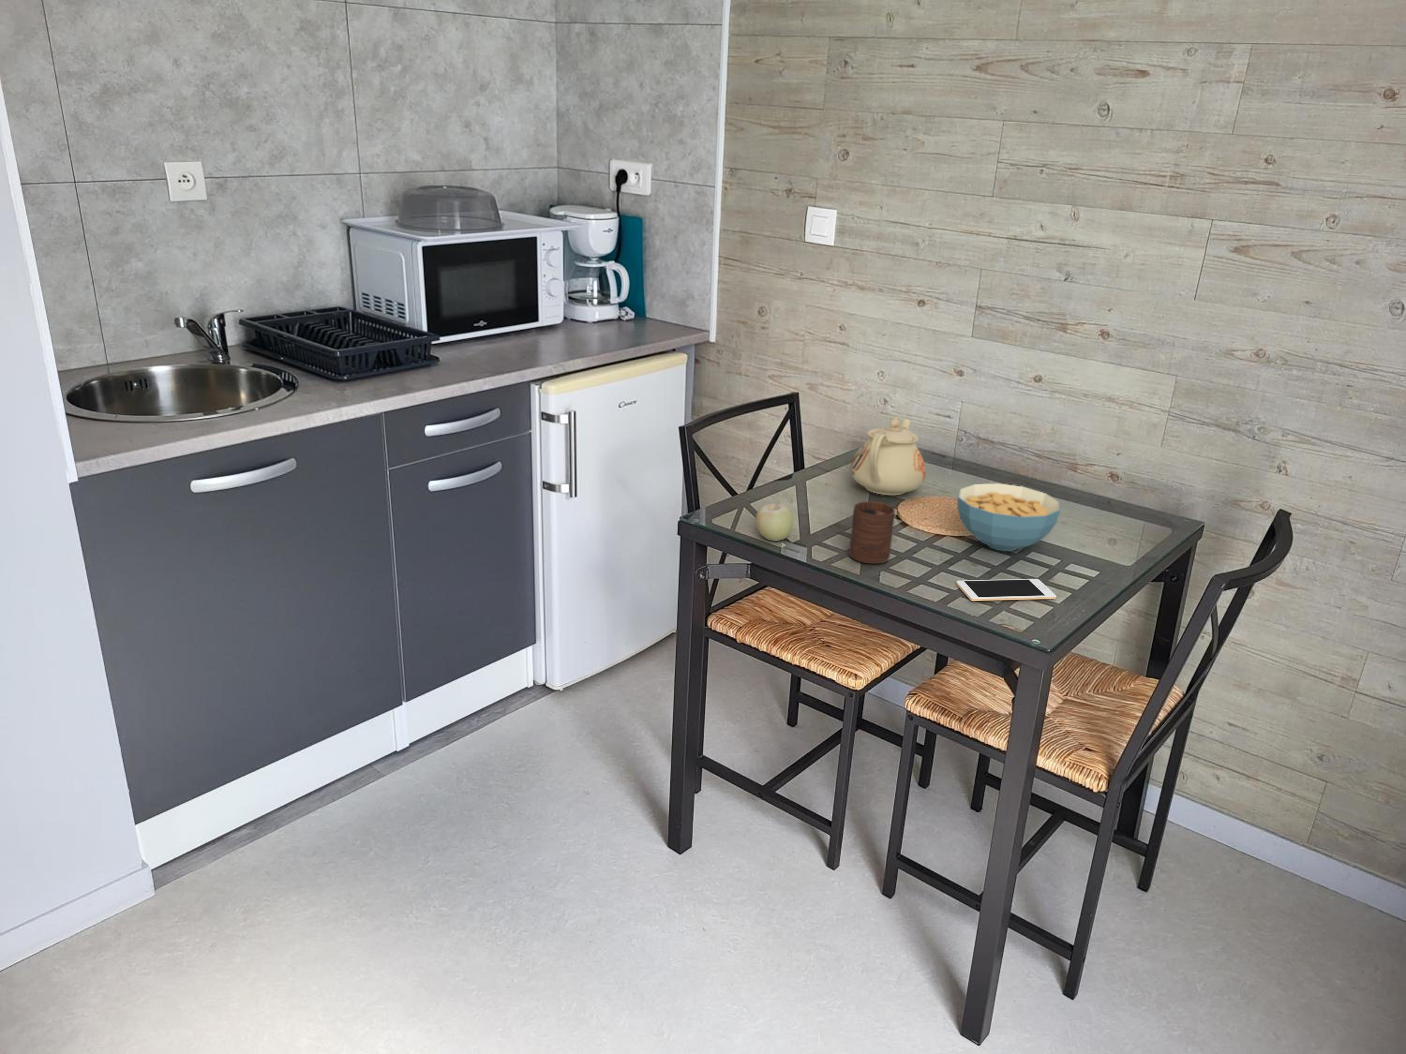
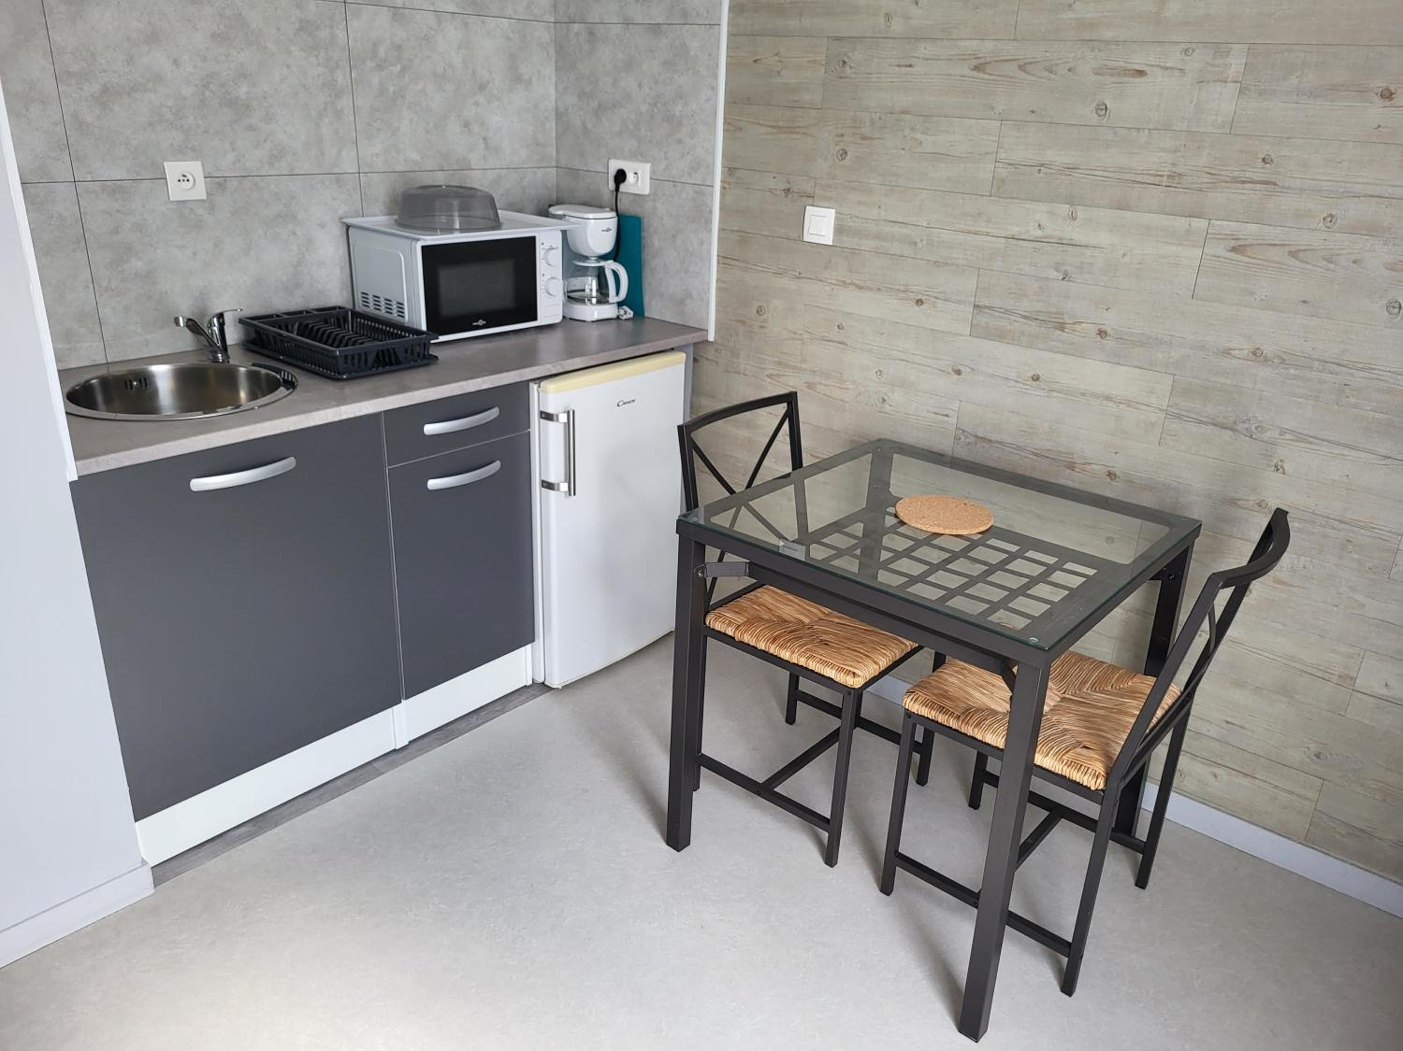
- fruit [755,499,794,541]
- cell phone [955,579,1057,601]
- cup [849,500,896,564]
- teapot [850,416,927,496]
- cereal bowl [957,483,1061,551]
